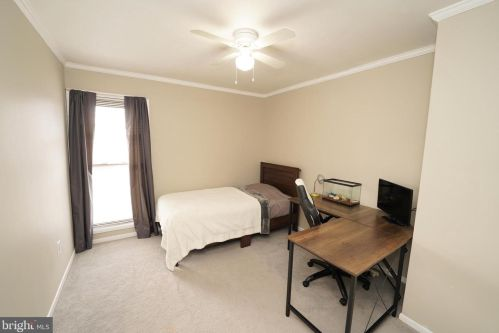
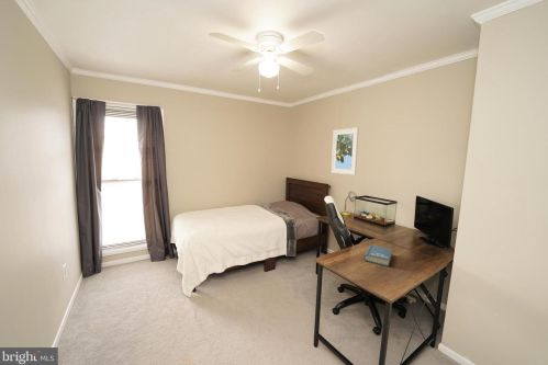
+ book [364,243,393,267]
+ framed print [331,126,360,176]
